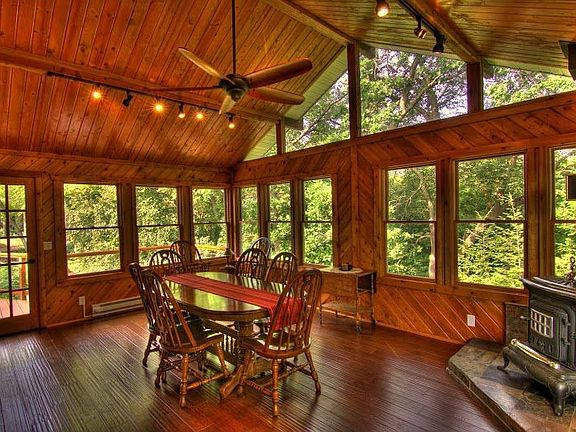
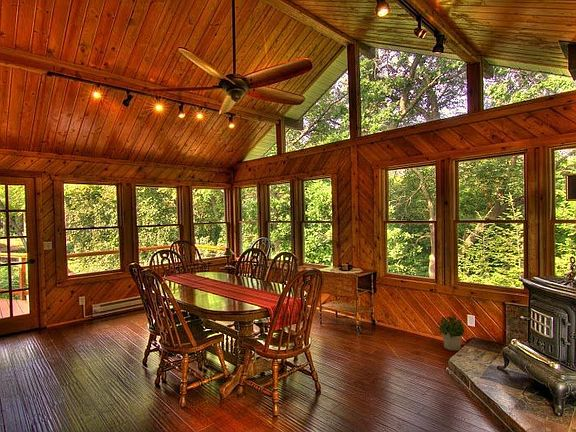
+ potted plant [437,315,466,352]
